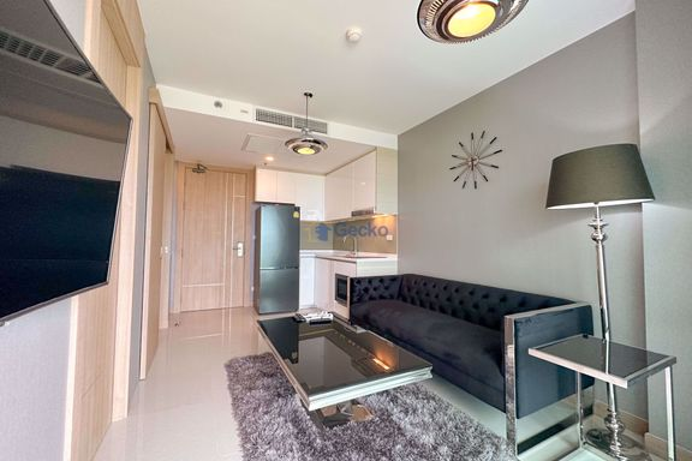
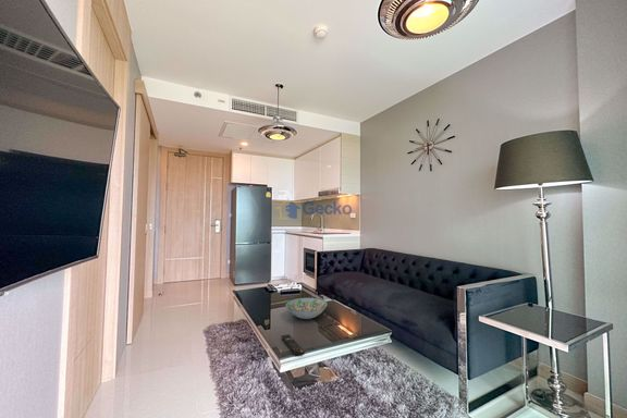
+ remote control [281,333,306,357]
+ decorative bowl [284,296,329,320]
